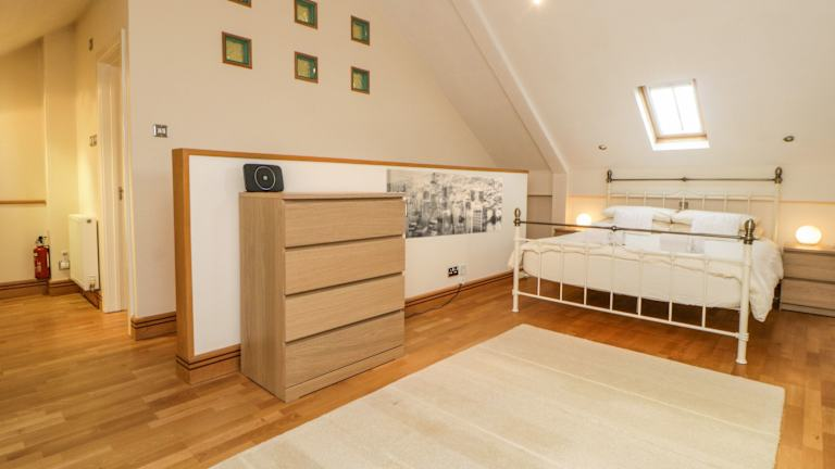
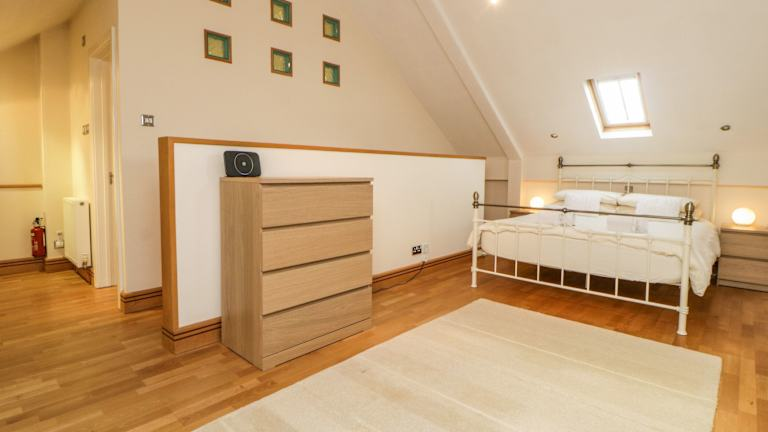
- wall art [386,168,503,240]
